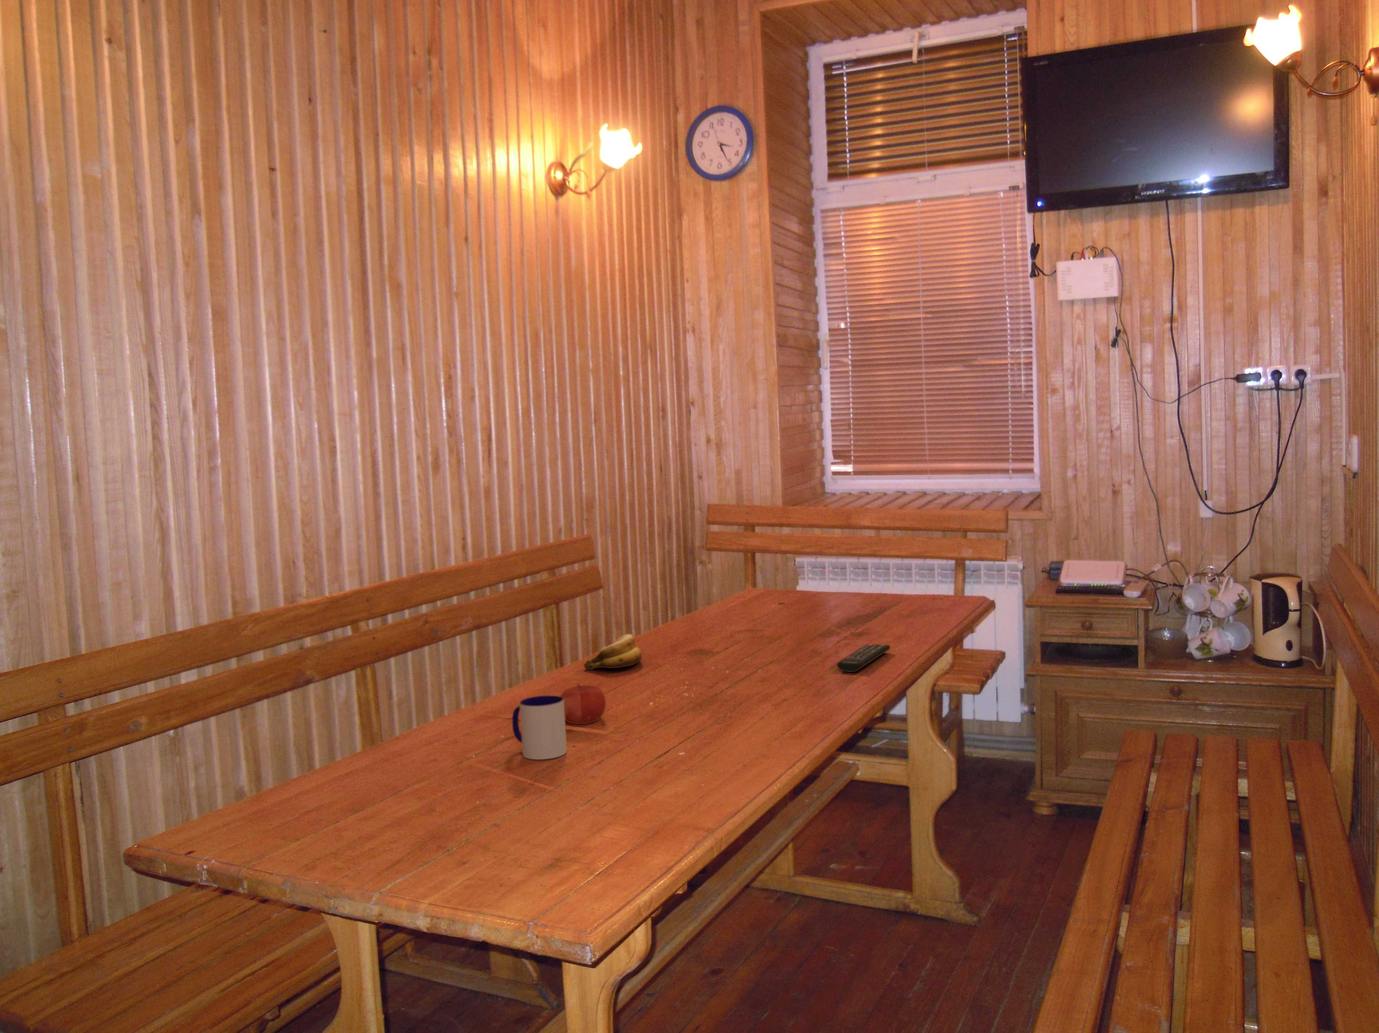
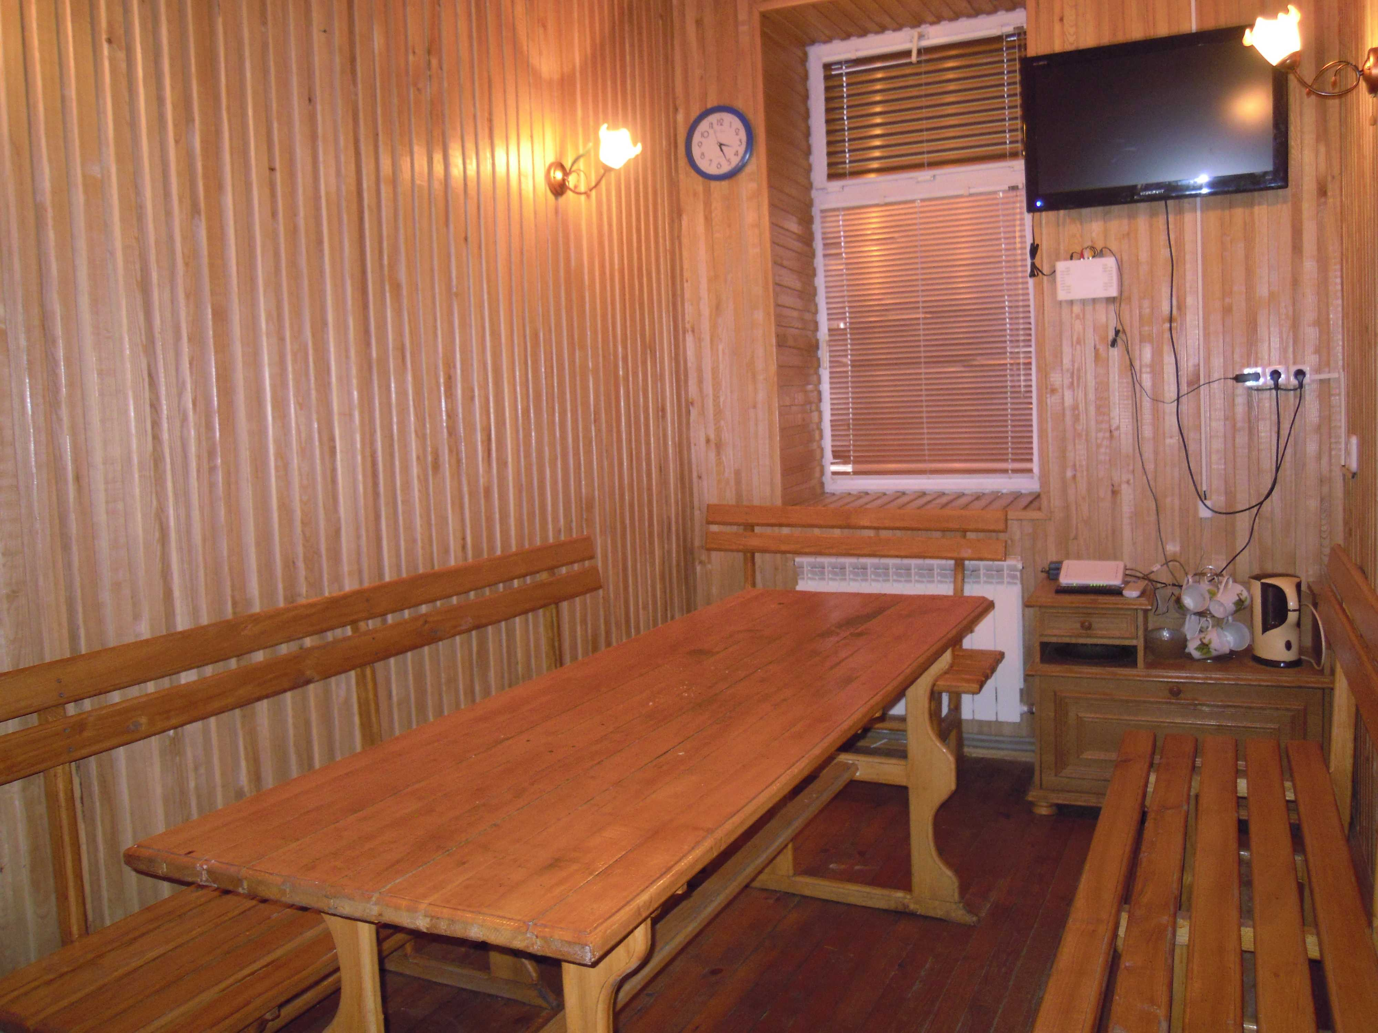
- banana [584,634,643,671]
- mug [511,696,567,760]
- fruit [560,684,606,725]
- remote control [837,643,890,673]
